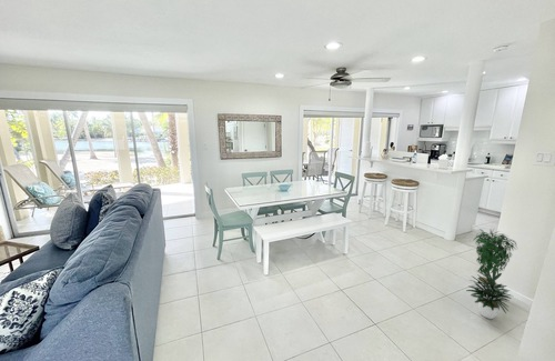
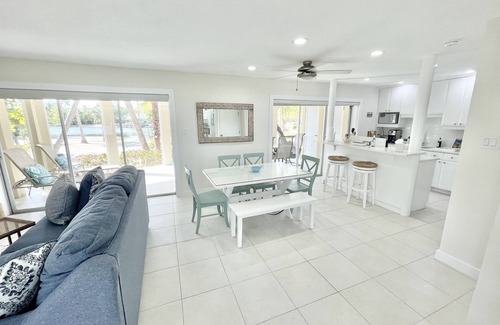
- potted plant [465,228,519,320]
